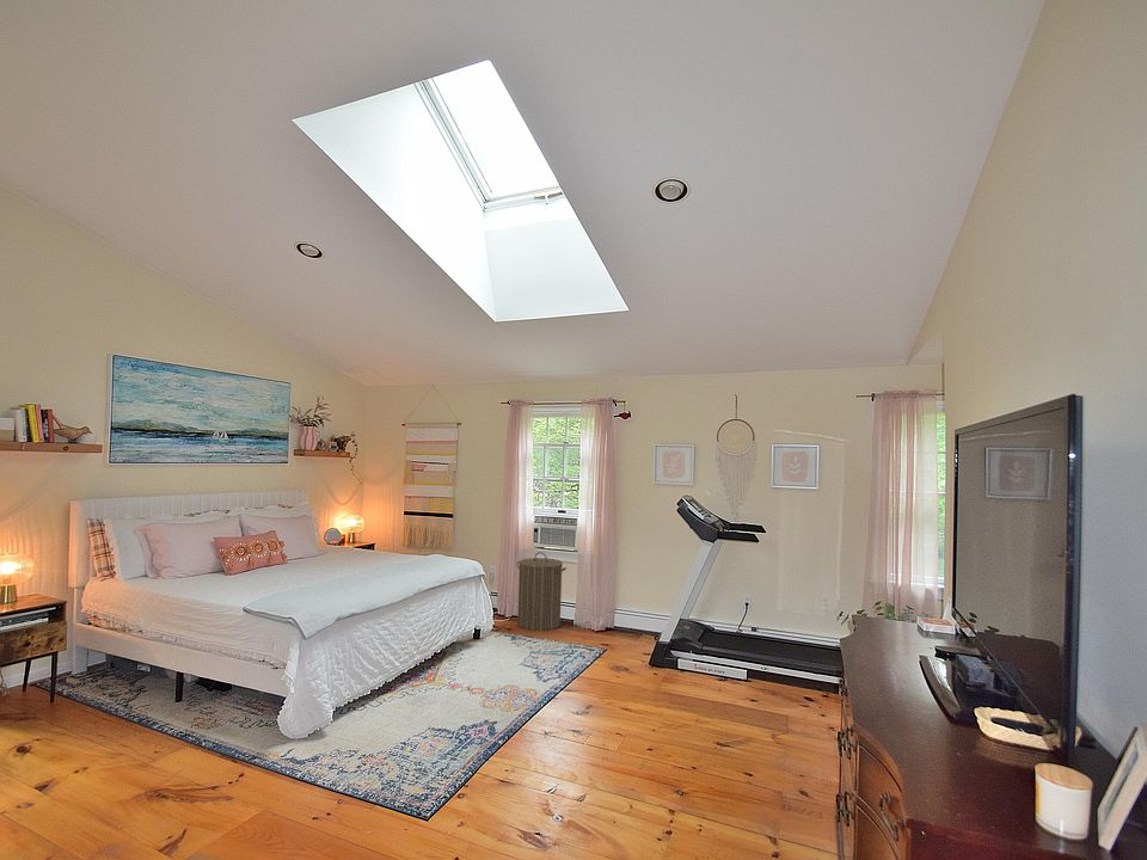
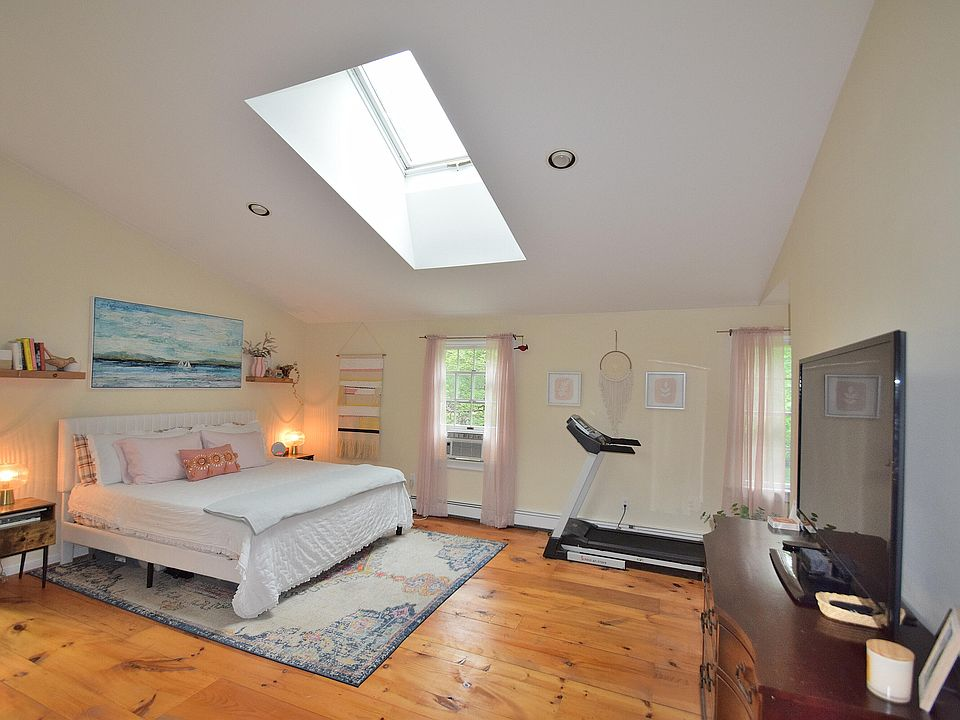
- laundry hamper [516,551,568,632]
